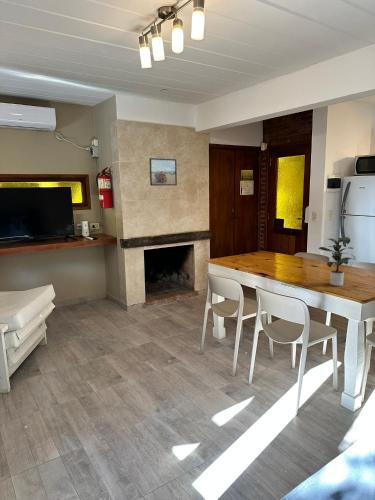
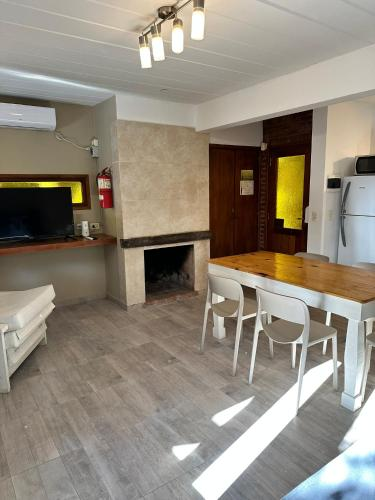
- potted plant [318,236,357,287]
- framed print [148,157,178,187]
